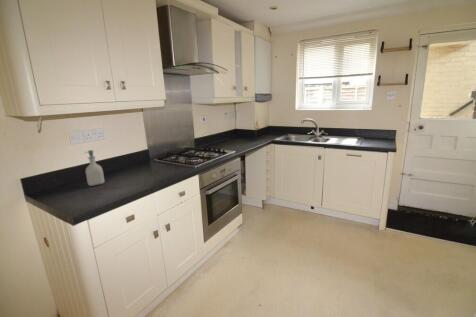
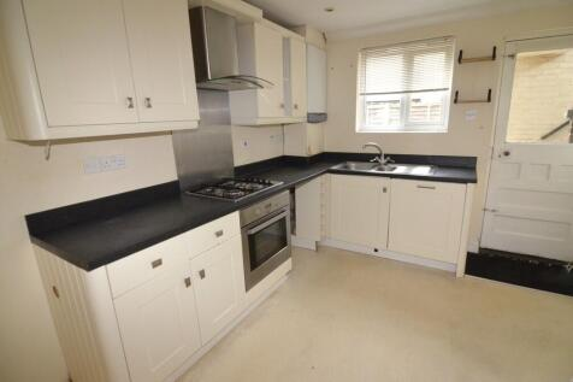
- soap bottle [83,149,105,187]
